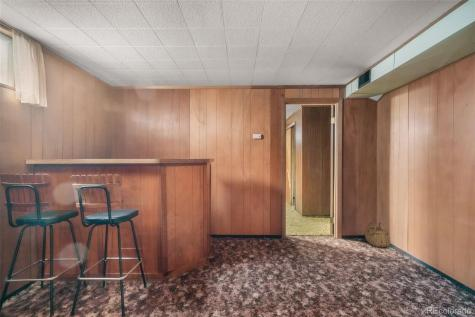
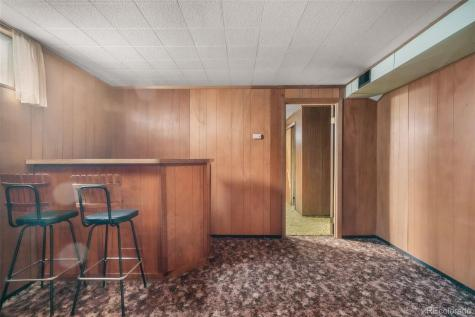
- basket [364,221,391,248]
